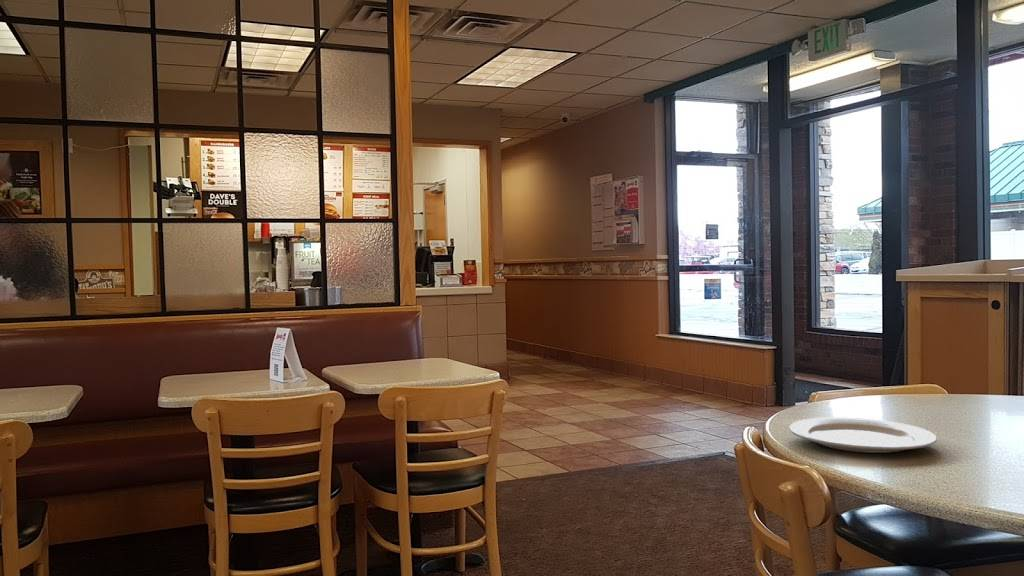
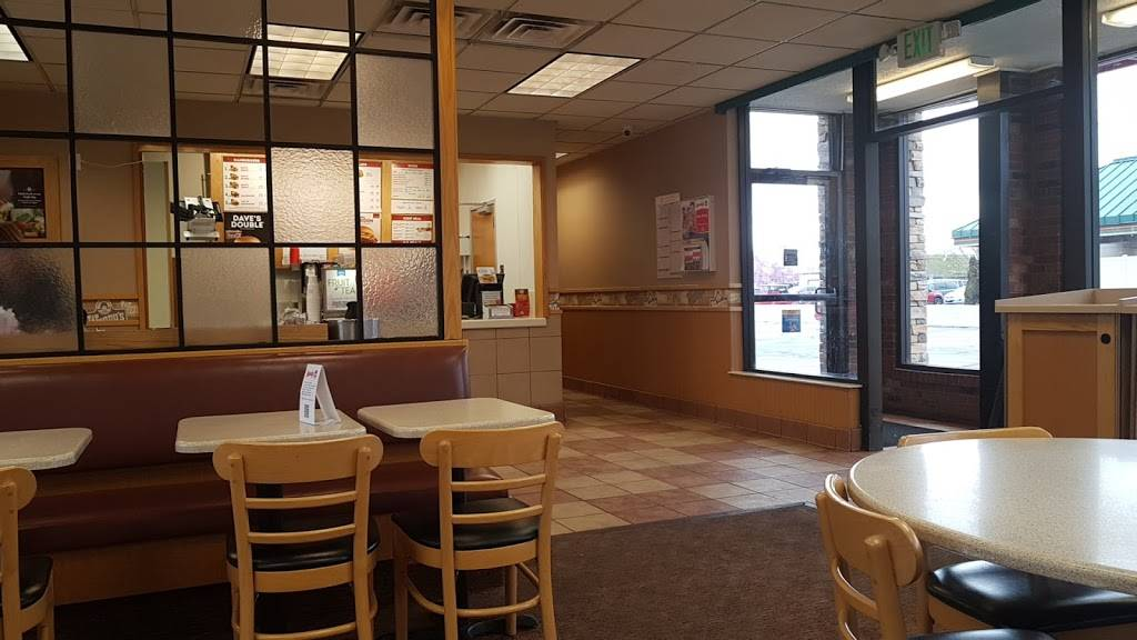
- chinaware [788,416,938,454]
